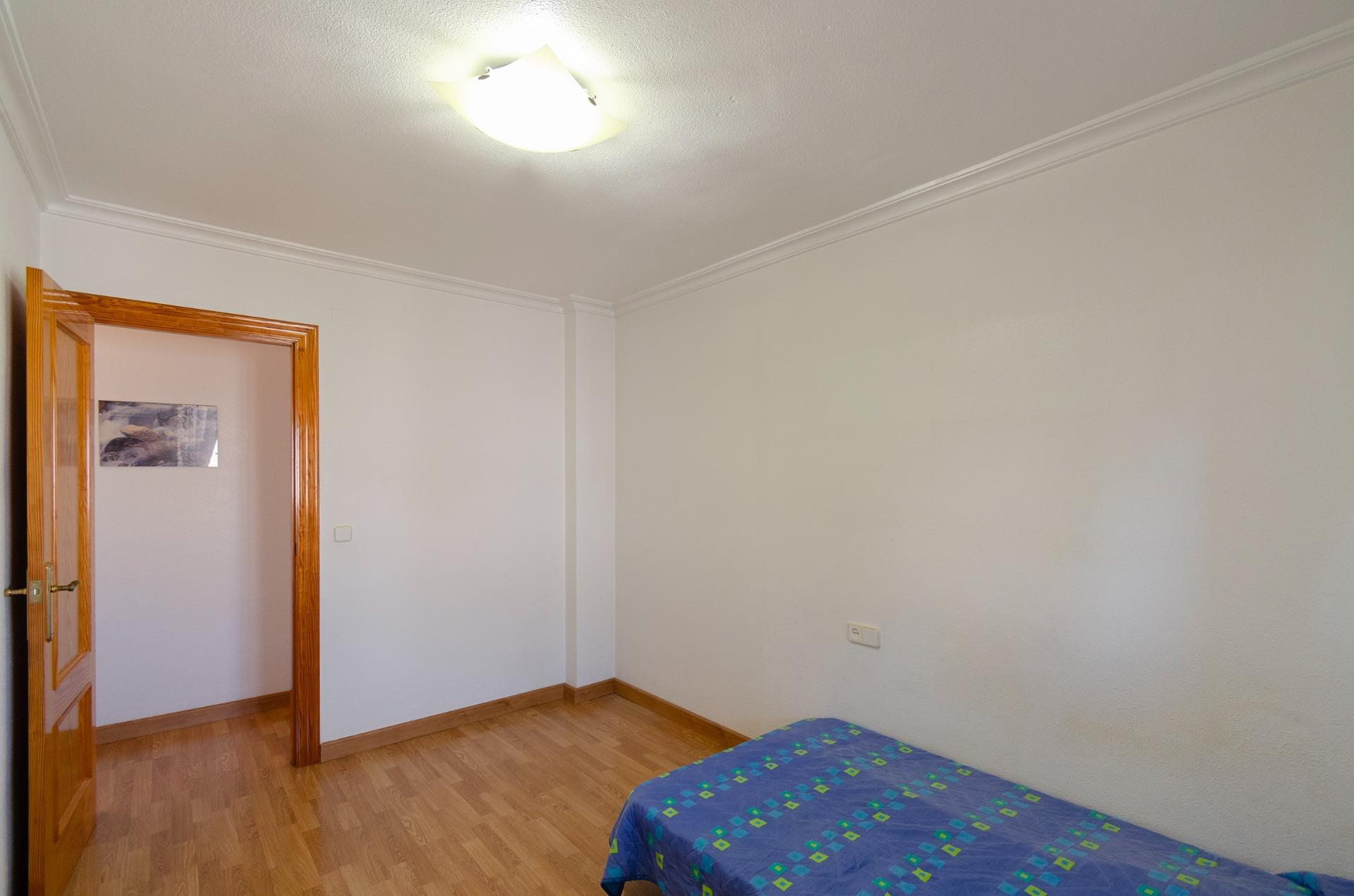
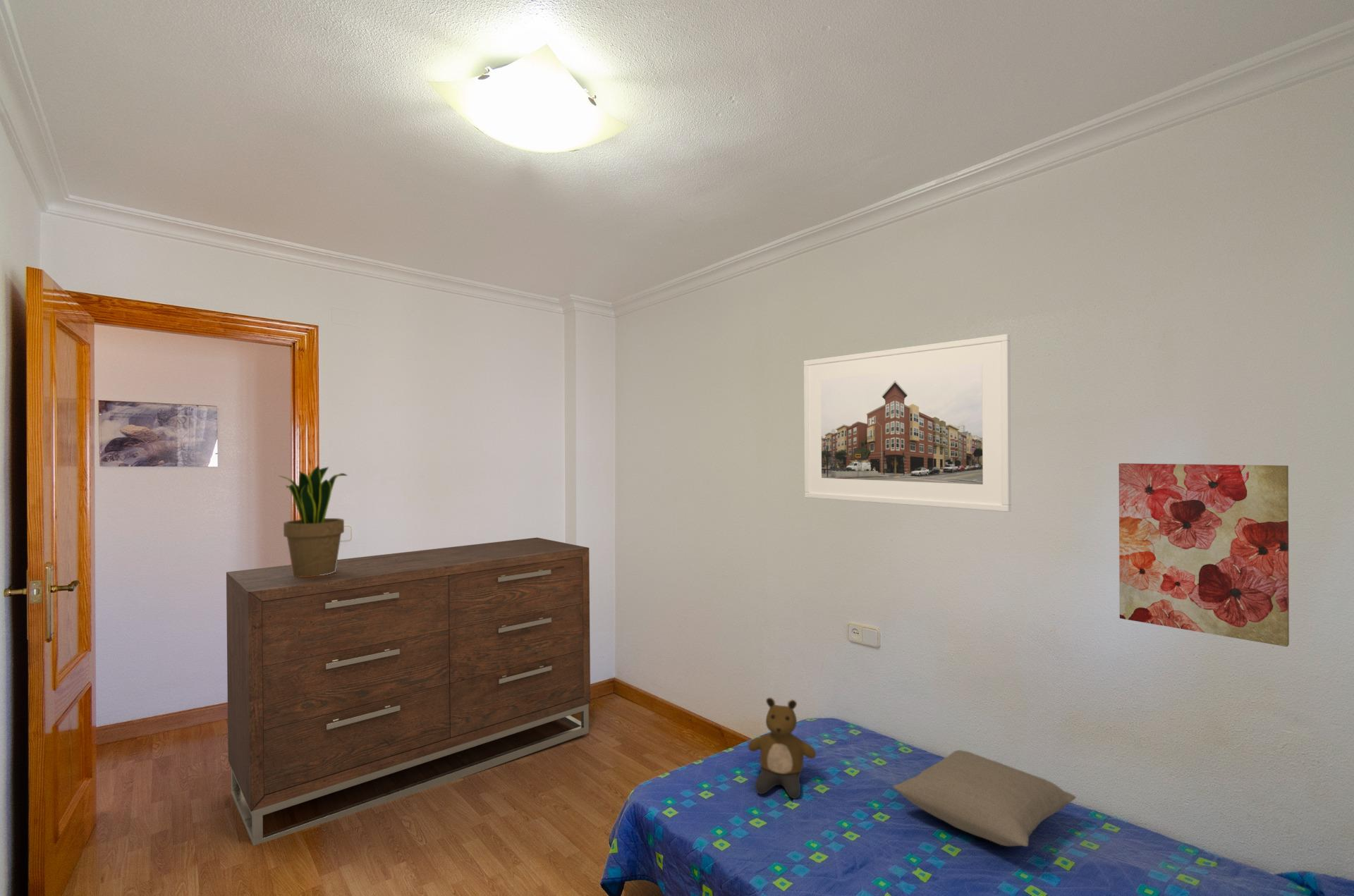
+ bear [748,696,817,799]
+ wall art [1118,462,1290,647]
+ pillow [892,749,1077,847]
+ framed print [803,333,1012,513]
+ dresser [226,536,591,847]
+ potted plant [278,465,348,577]
